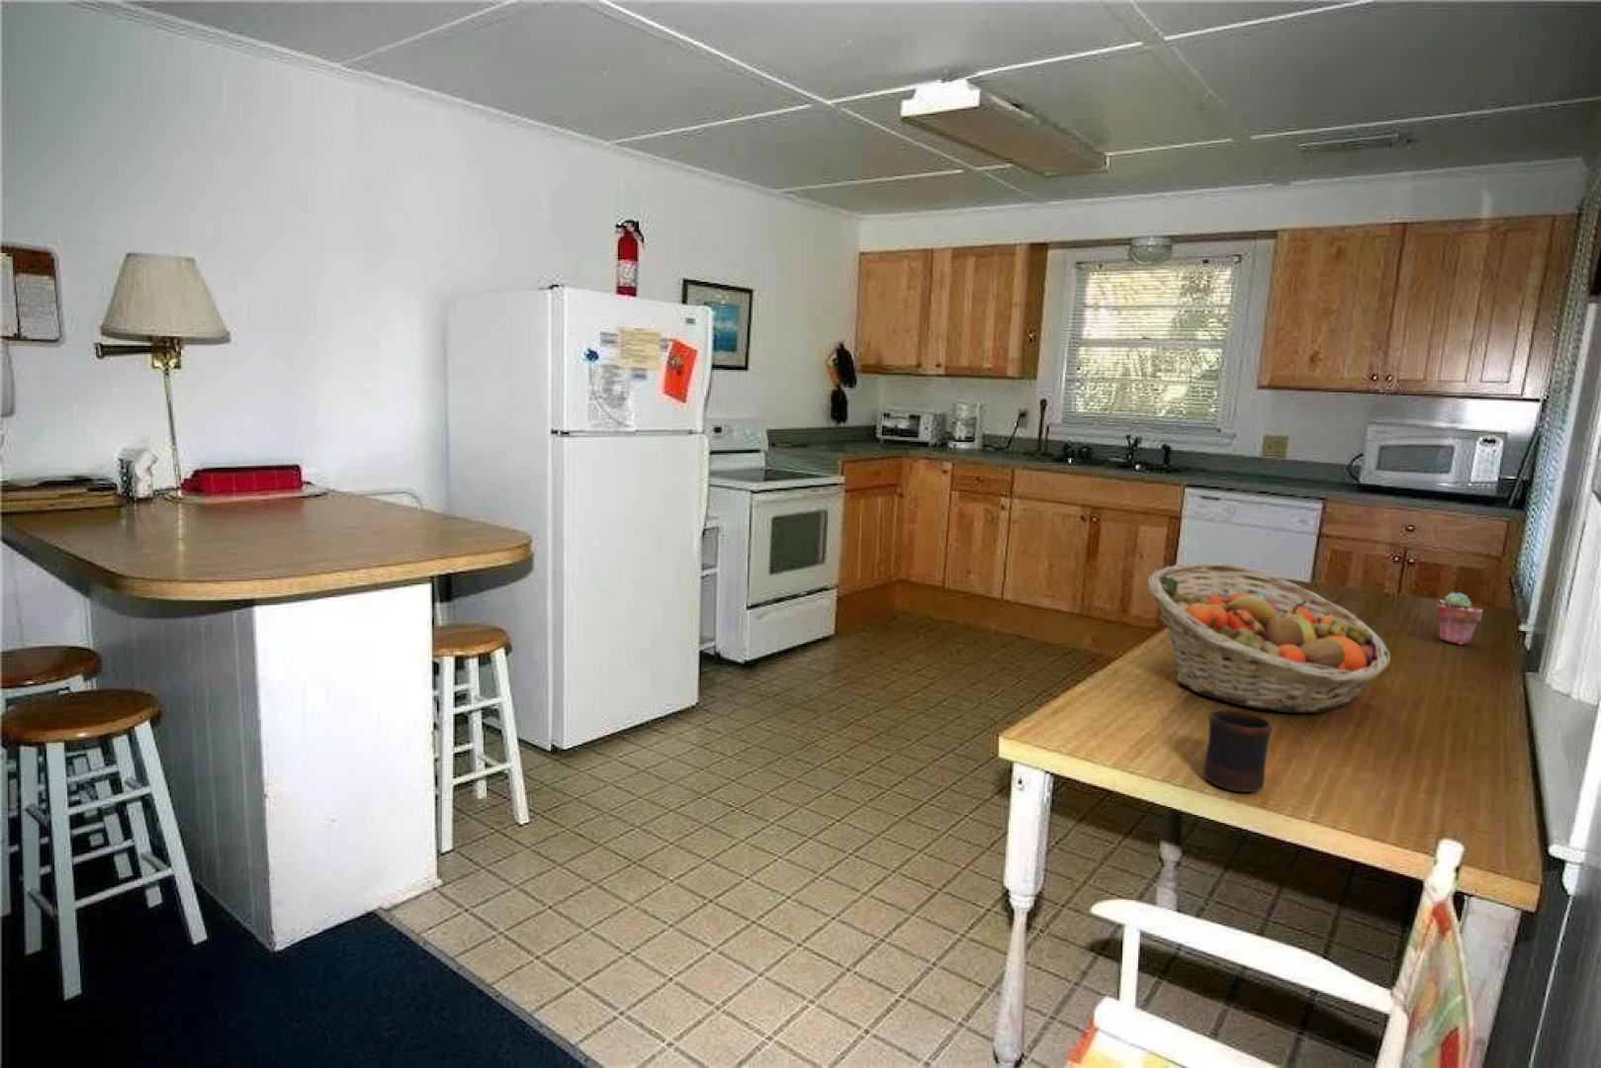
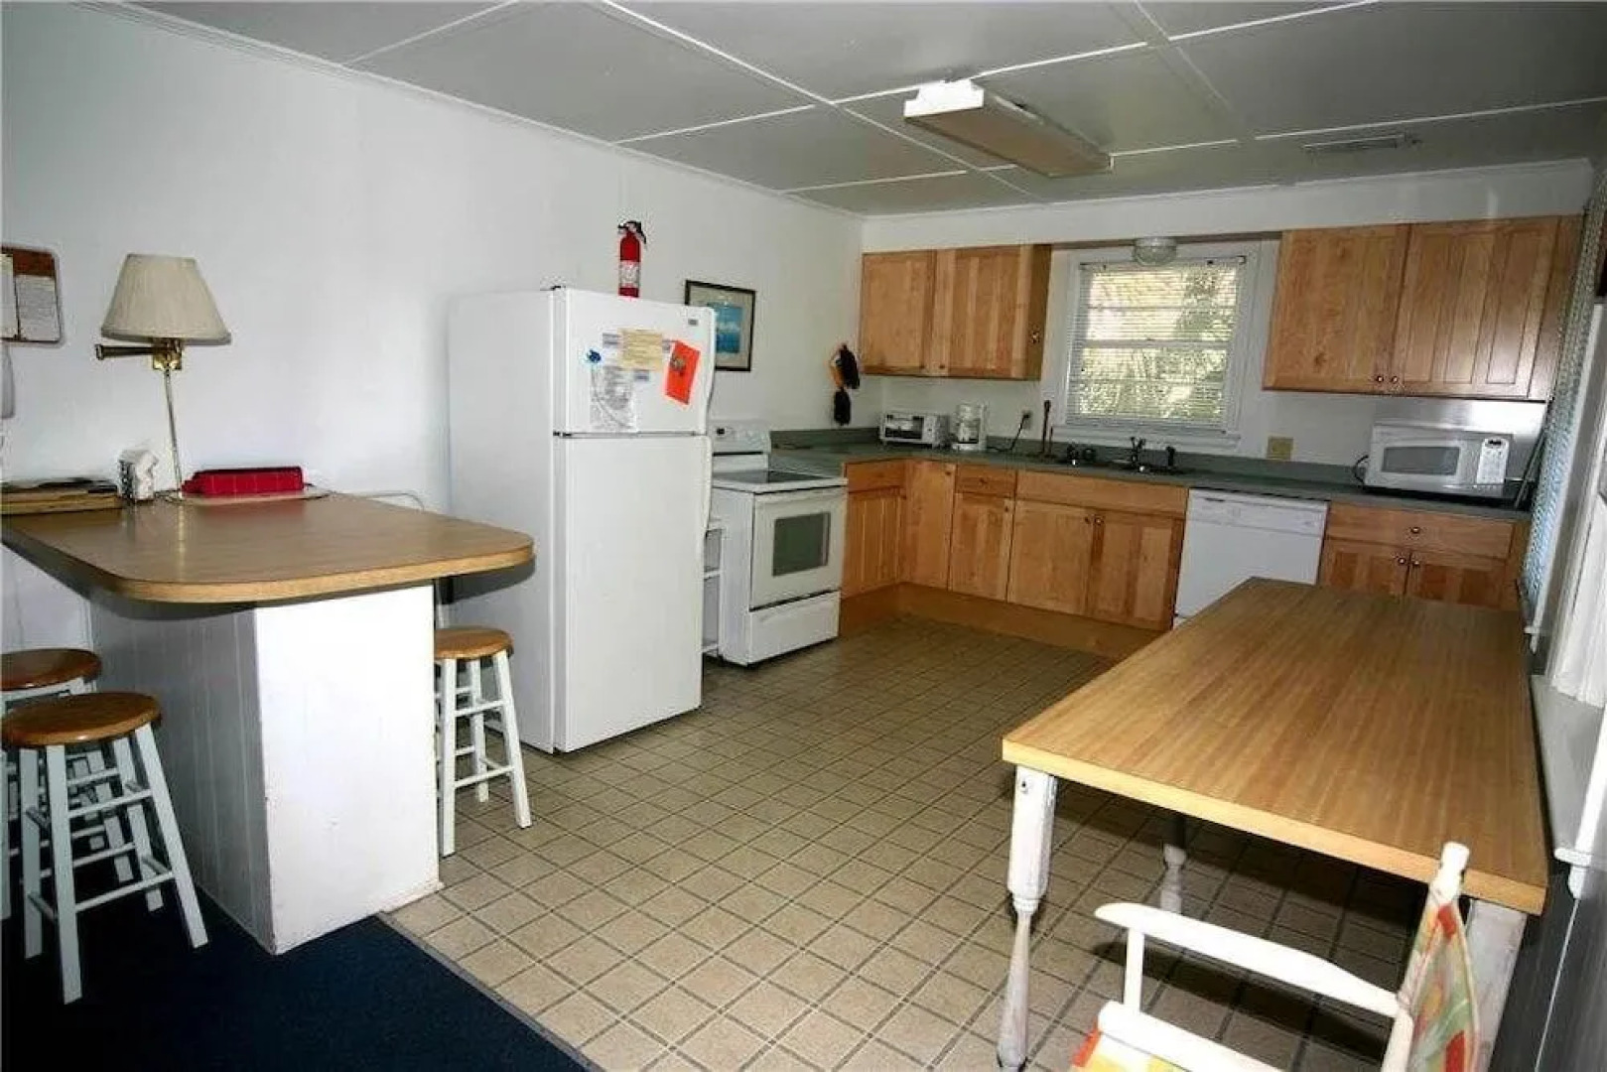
- fruit basket [1147,561,1391,714]
- mug [1203,709,1273,793]
- potted succulent [1435,591,1483,646]
